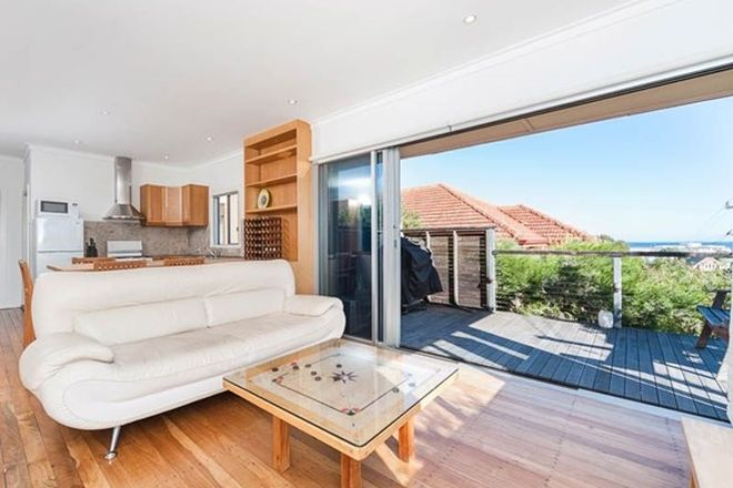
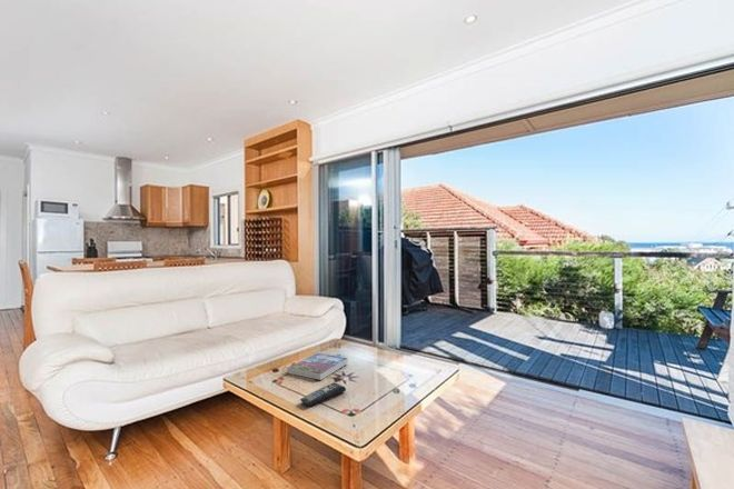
+ remote control [299,381,347,407]
+ book [286,352,349,381]
